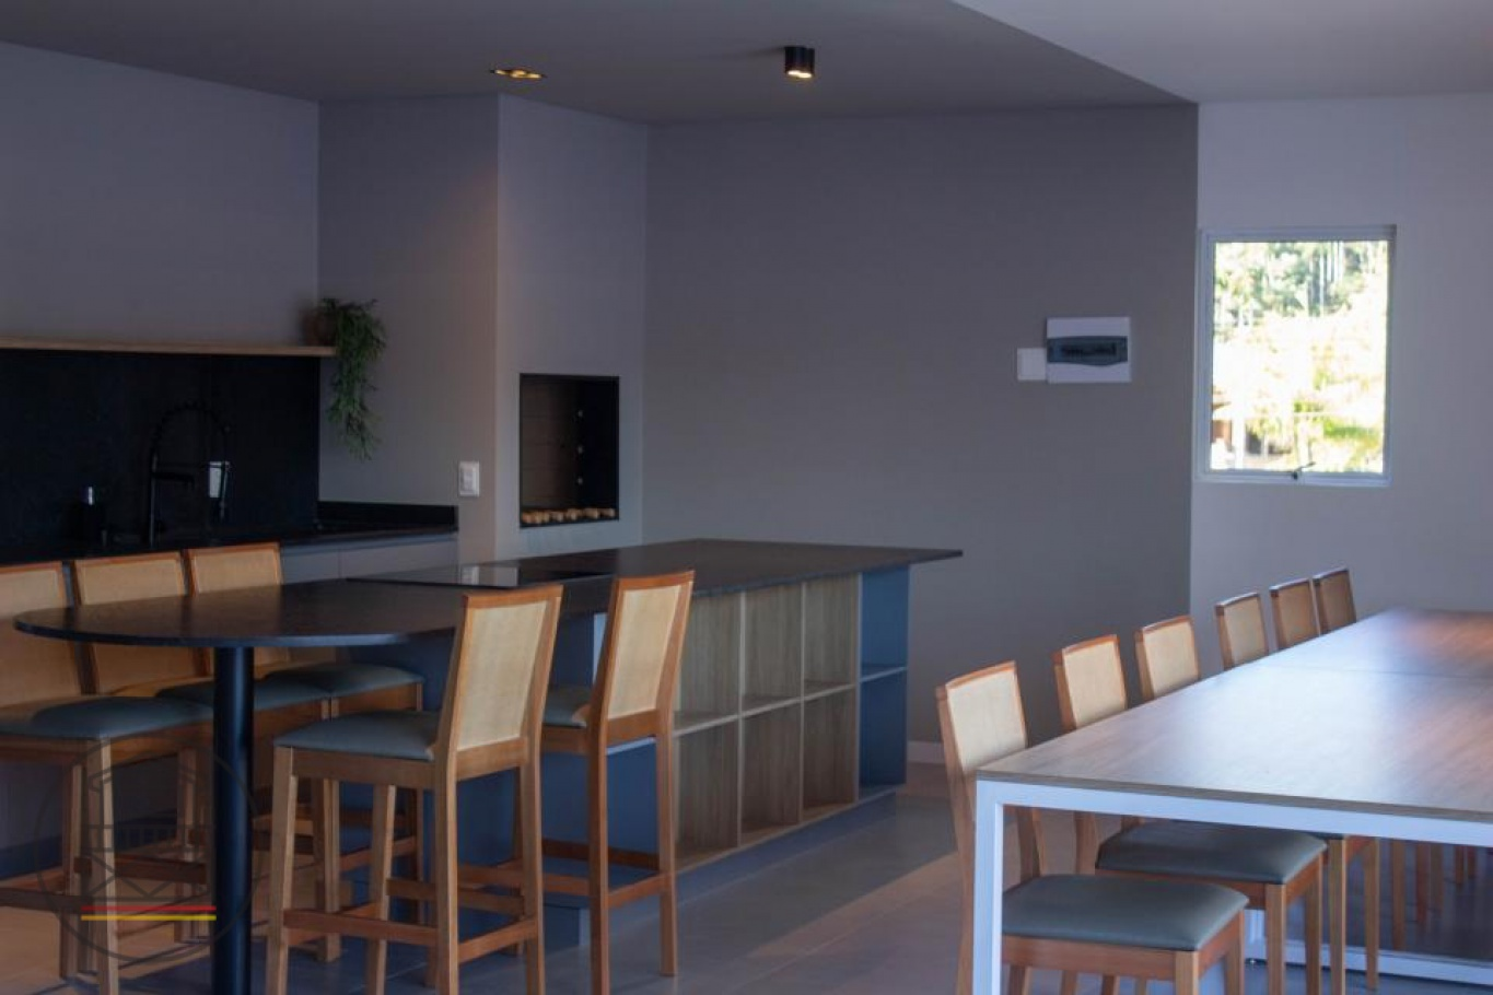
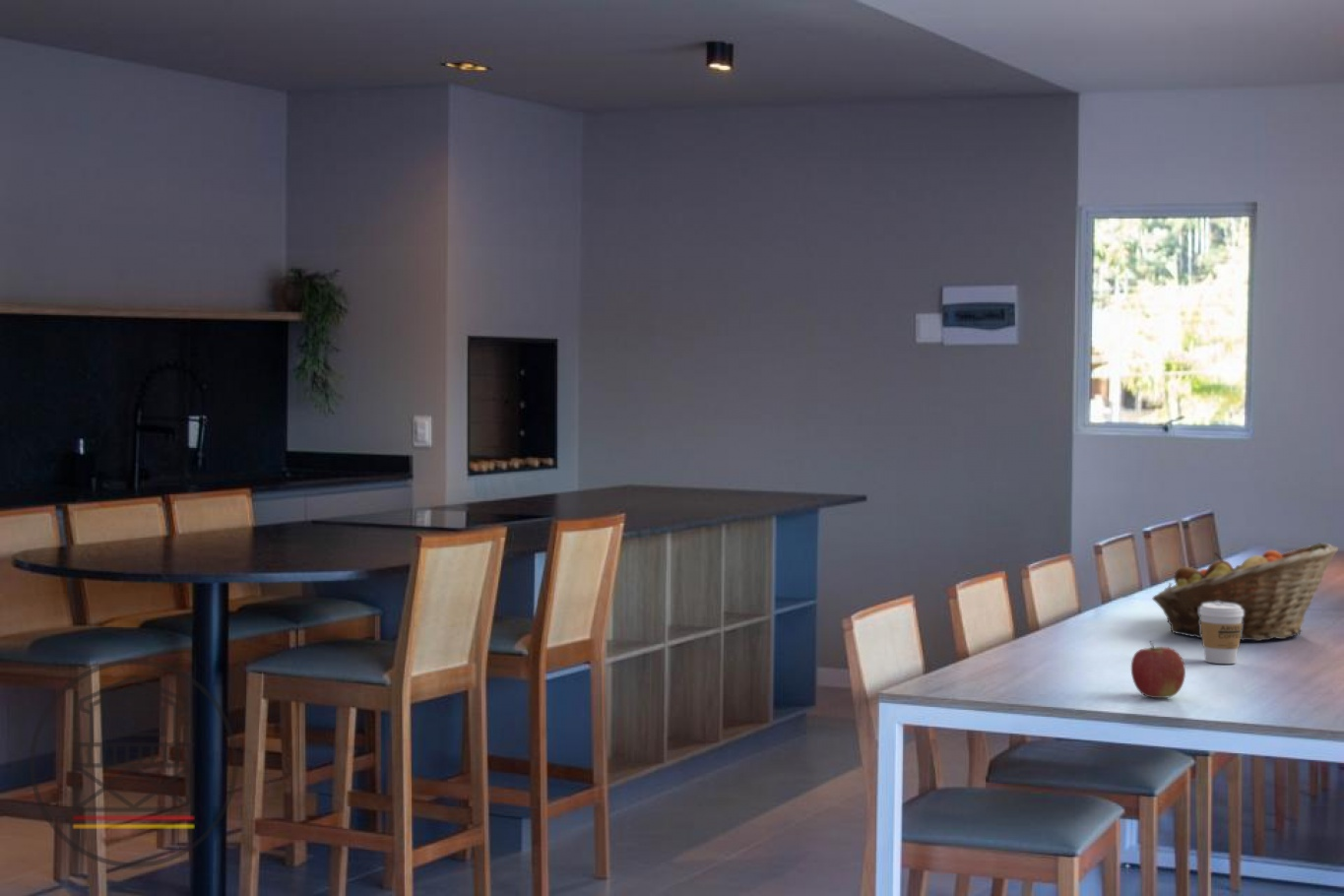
+ coffee cup [1199,602,1244,665]
+ apple [1130,640,1186,699]
+ fruit basket [1151,542,1339,642]
